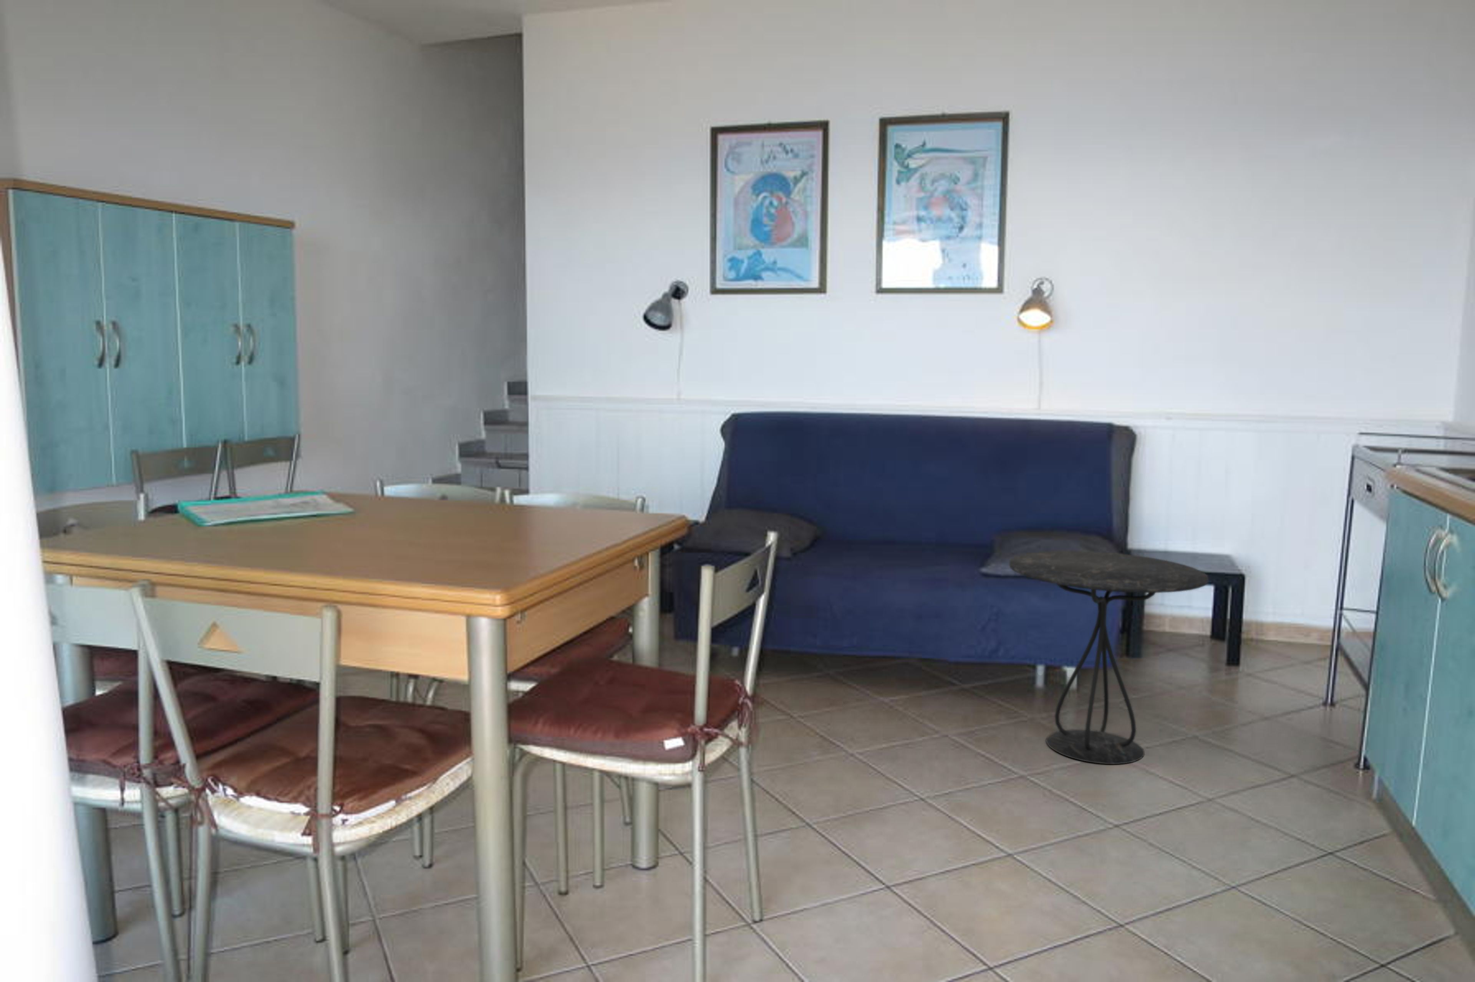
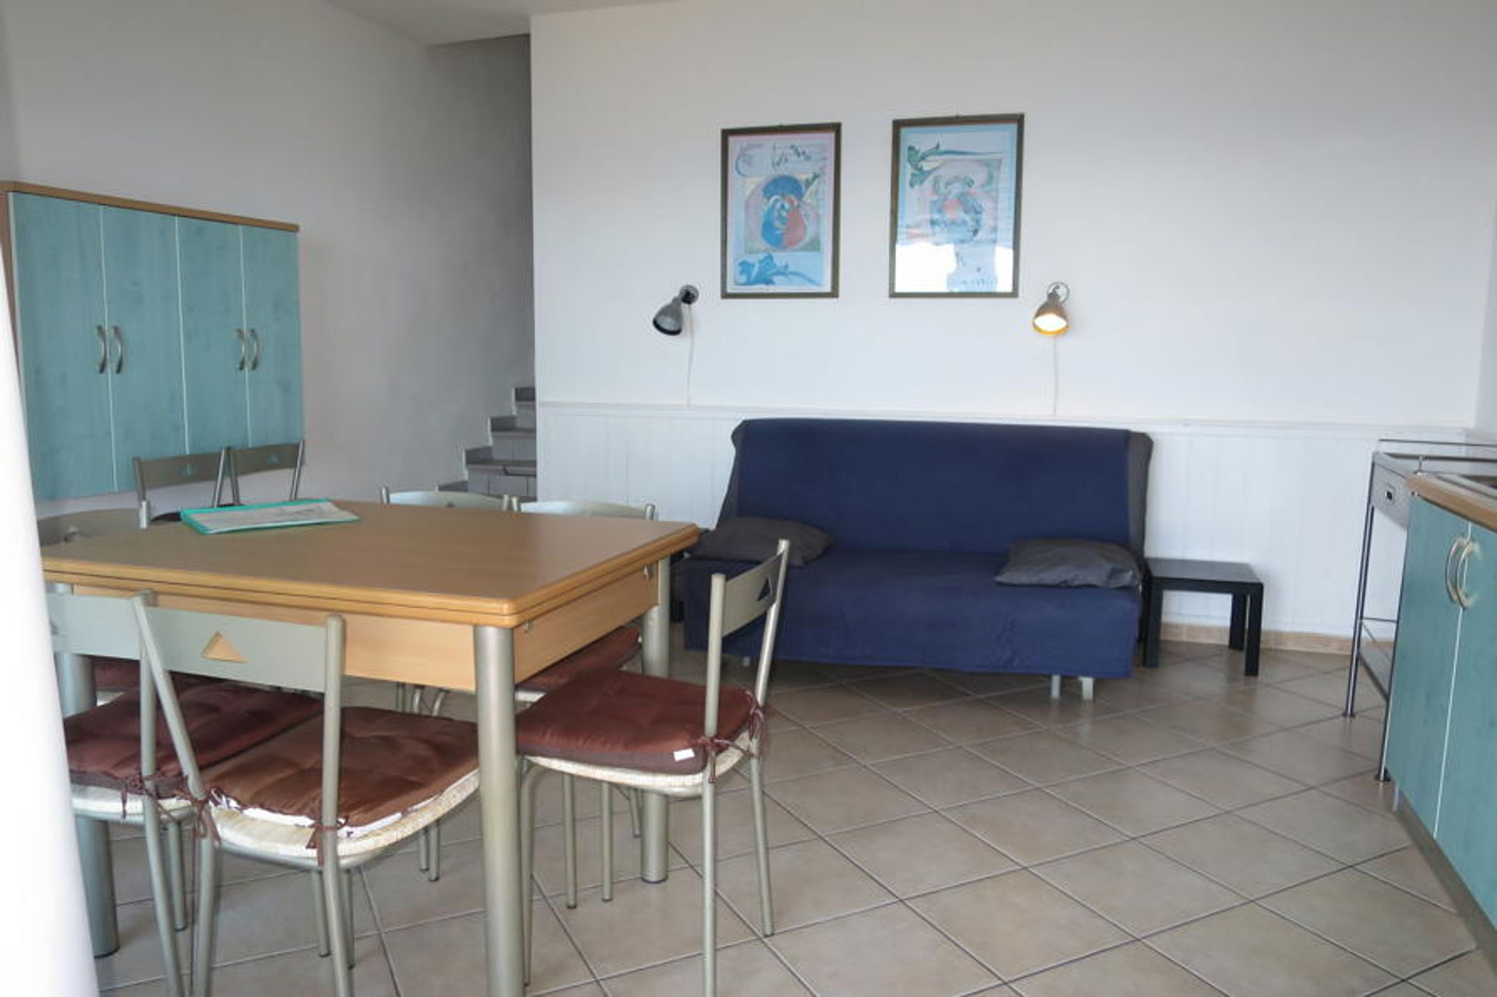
- side table [1009,550,1209,764]
